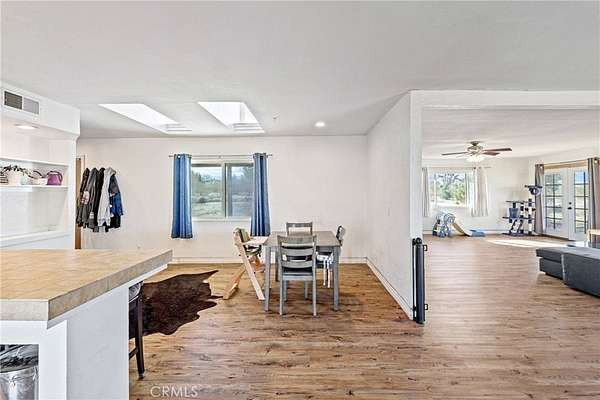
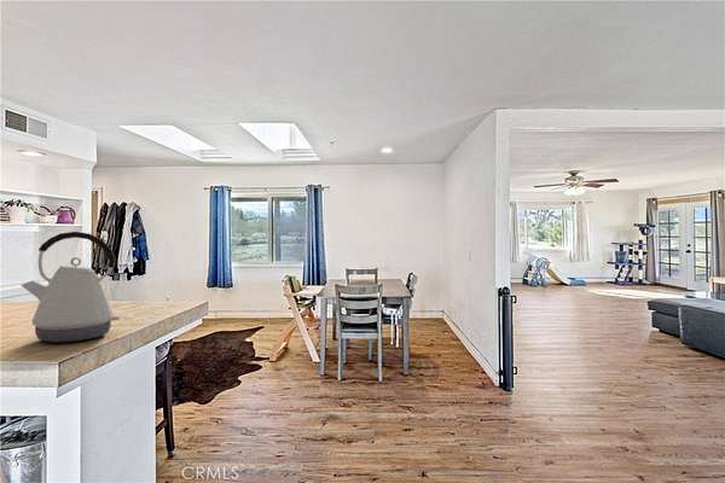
+ kettle [19,231,121,343]
